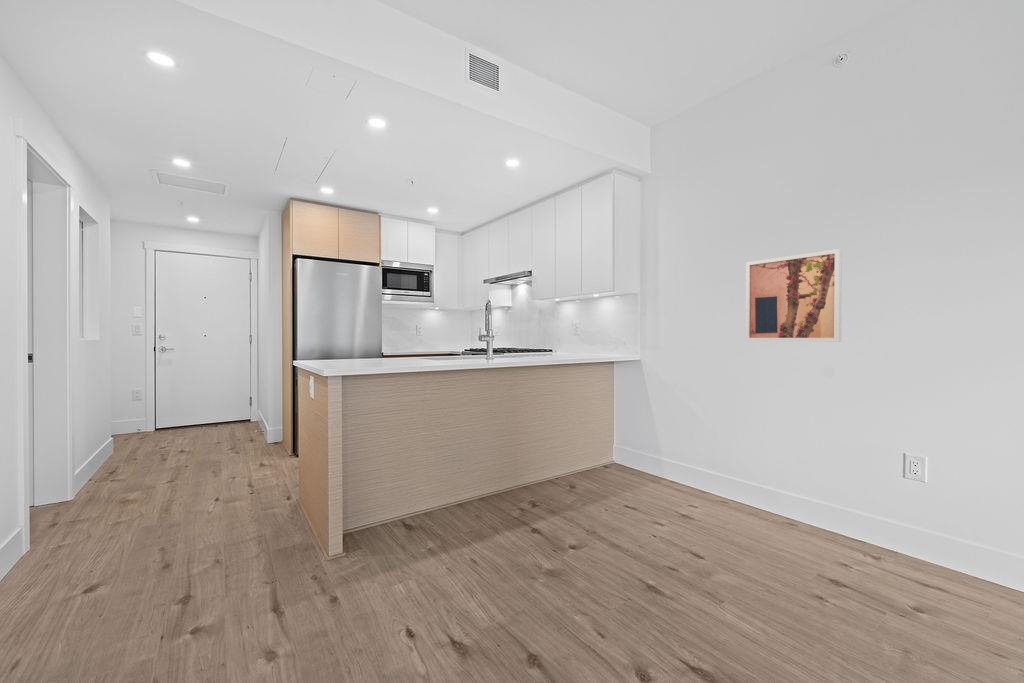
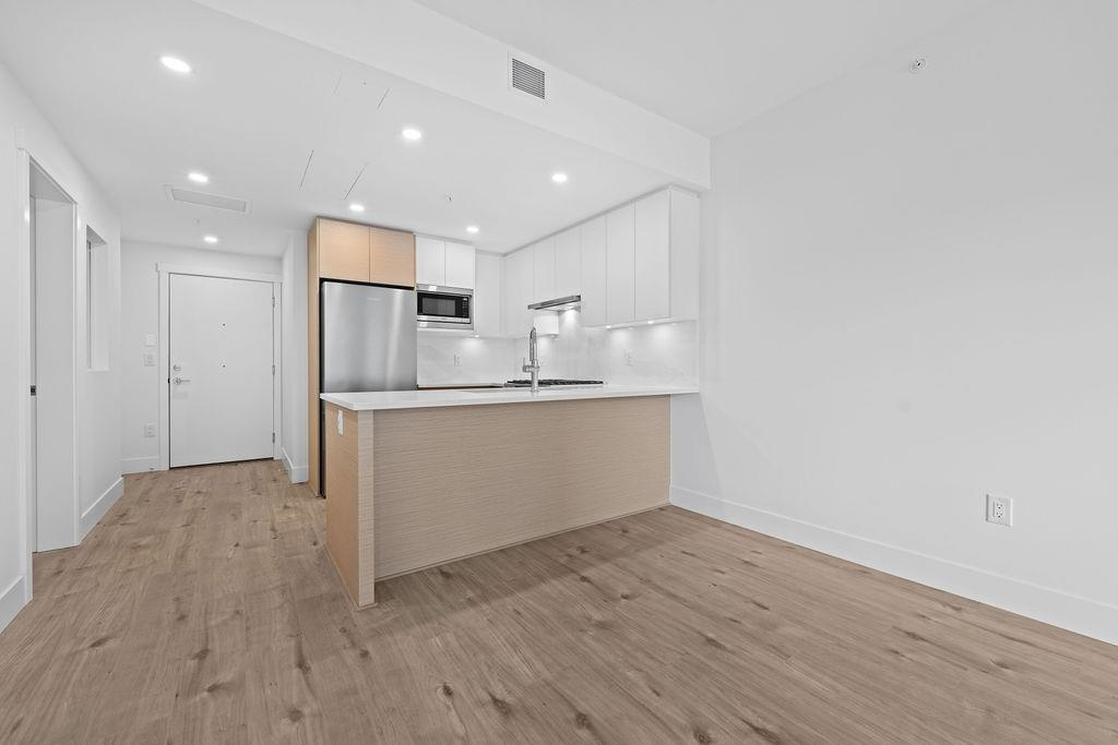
- wall art [745,248,843,343]
